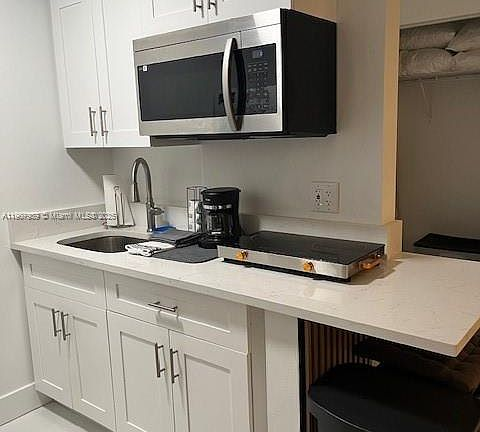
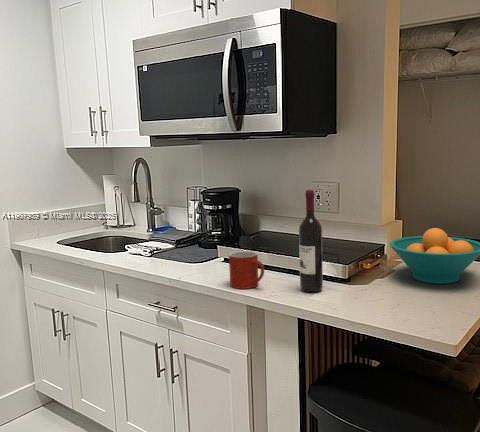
+ fruit bowl [389,227,480,285]
+ mug [228,250,265,290]
+ wine bottle [298,189,324,293]
